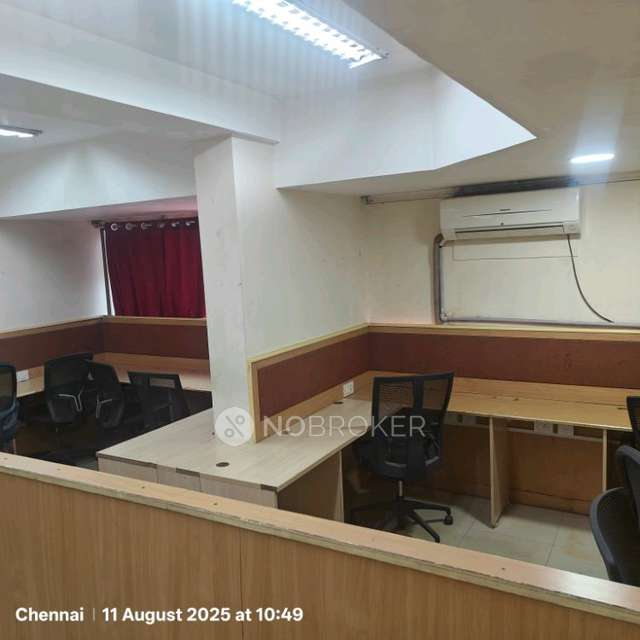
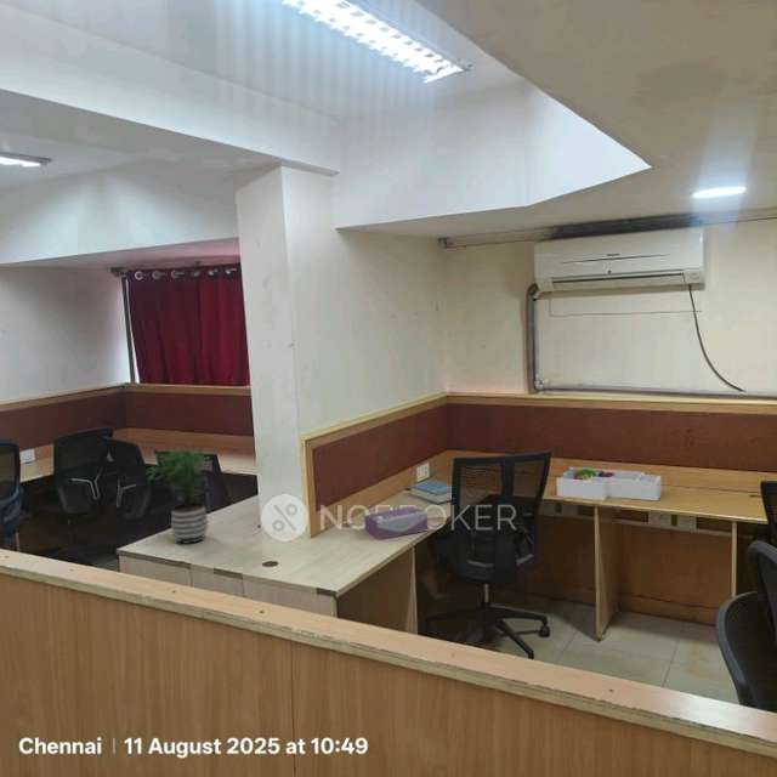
+ tissue box [363,505,429,541]
+ desk organizer [556,466,663,503]
+ hardback book [409,480,453,505]
+ potted plant [146,442,212,545]
